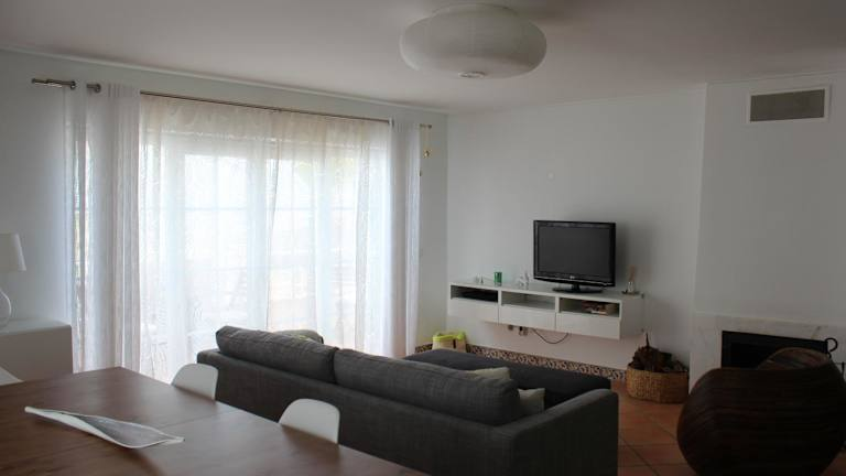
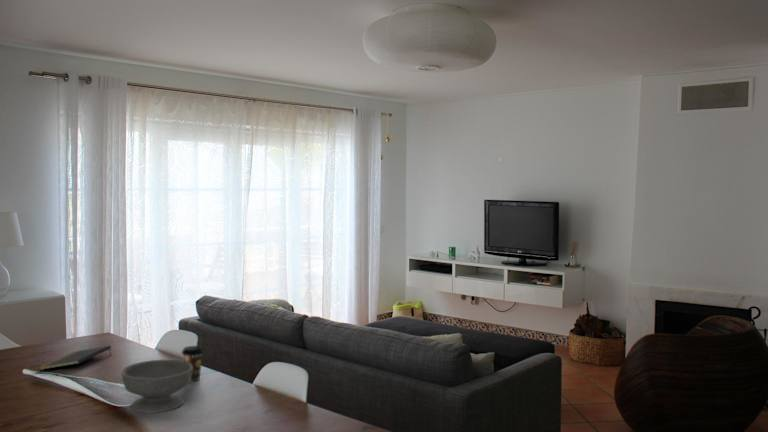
+ bowl [120,359,193,414]
+ coffee cup [181,345,205,383]
+ notepad [38,344,112,371]
